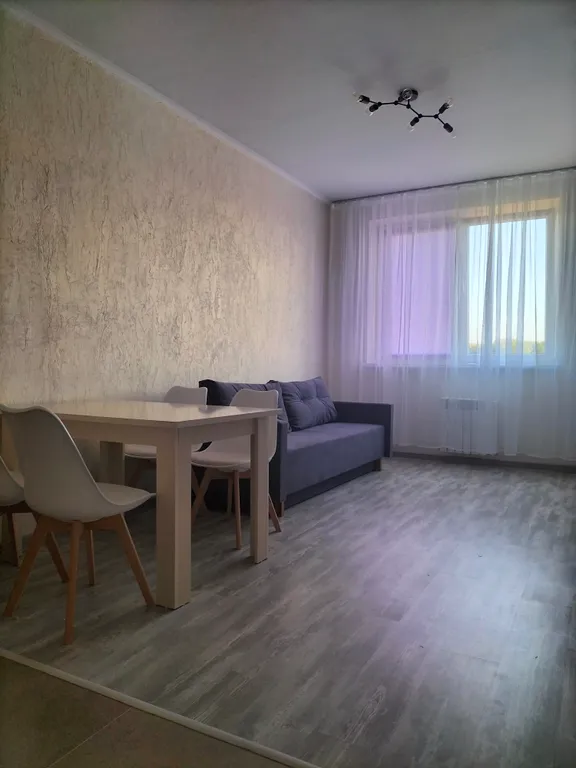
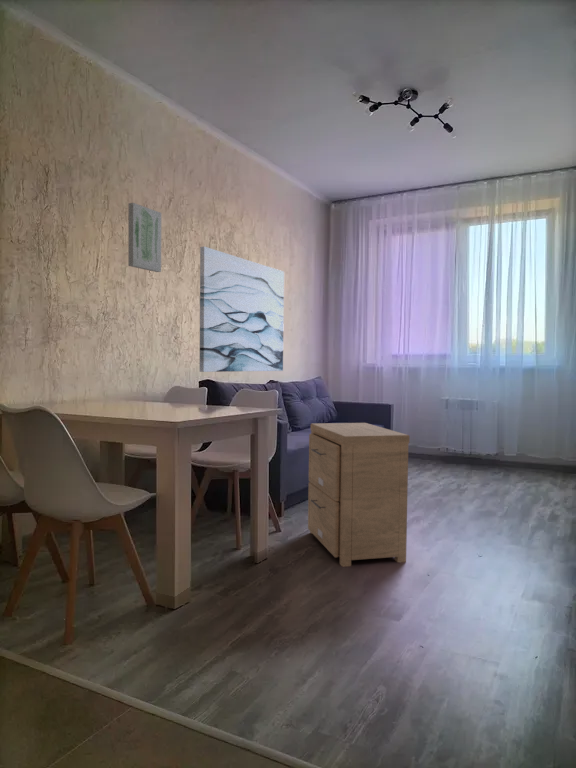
+ wall art [199,246,285,373]
+ wall art [127,202,162,273]
+ side table [307,422,411,568]
